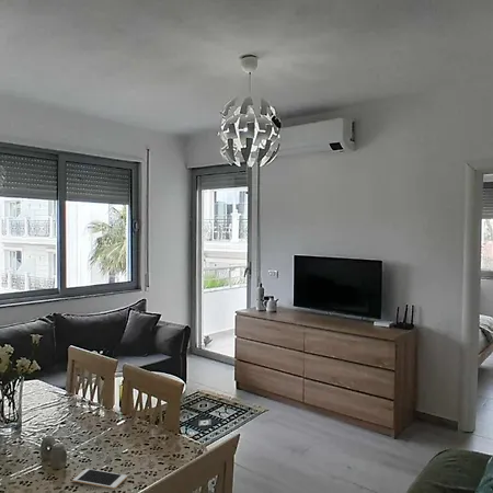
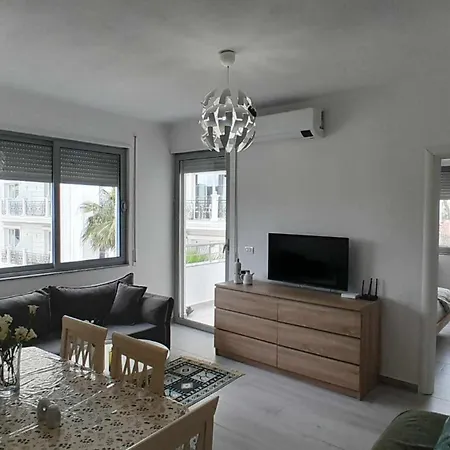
- cell phone [72,468,128,490]
